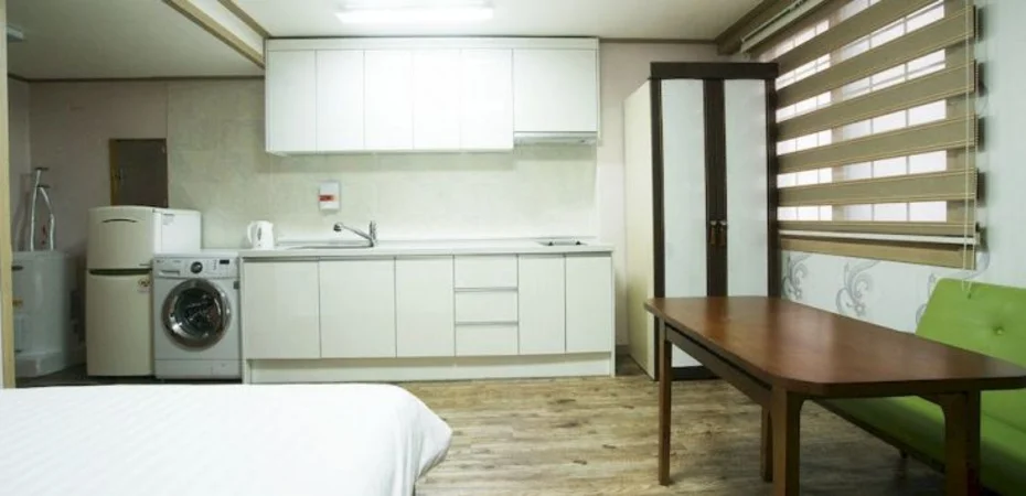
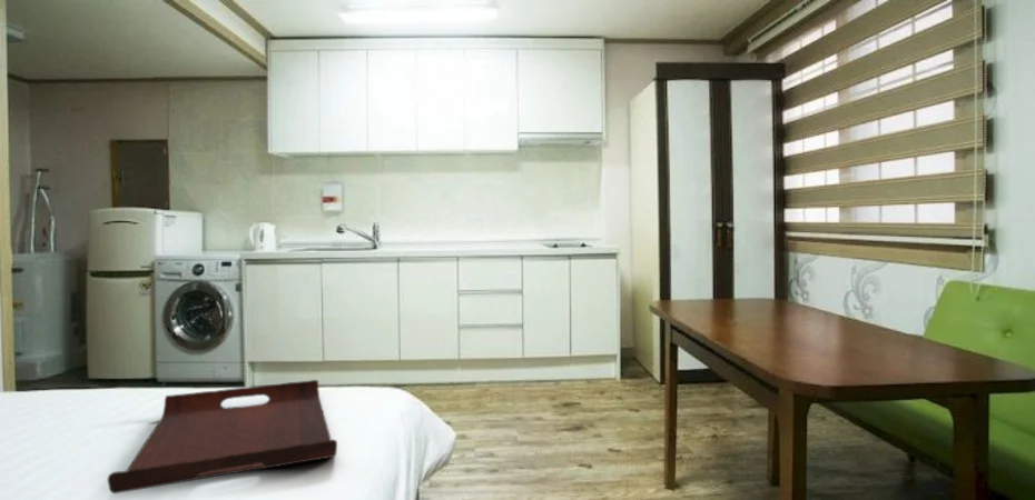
+ serving tray [107,379,338,494]
